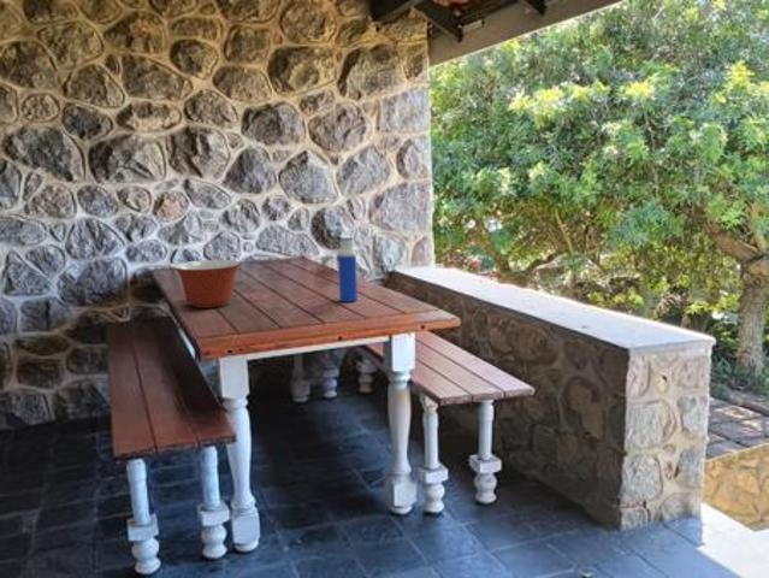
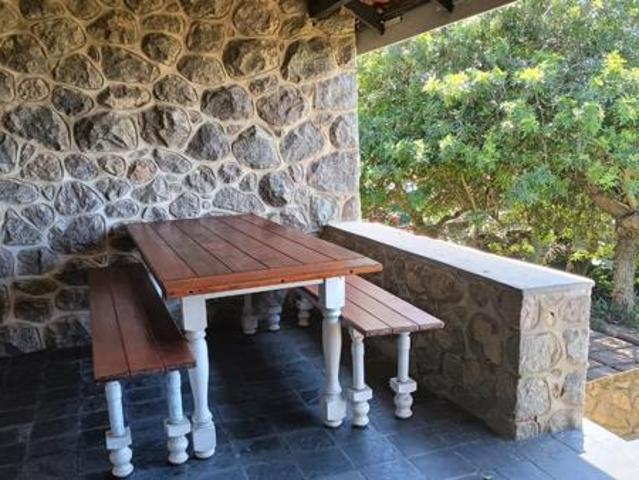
- mixing bowl [172,259,242,309]
- water bottle [337,236,359,303]
